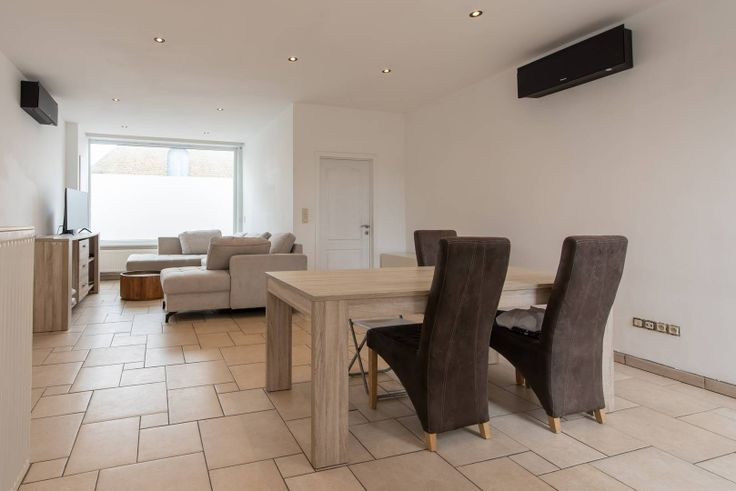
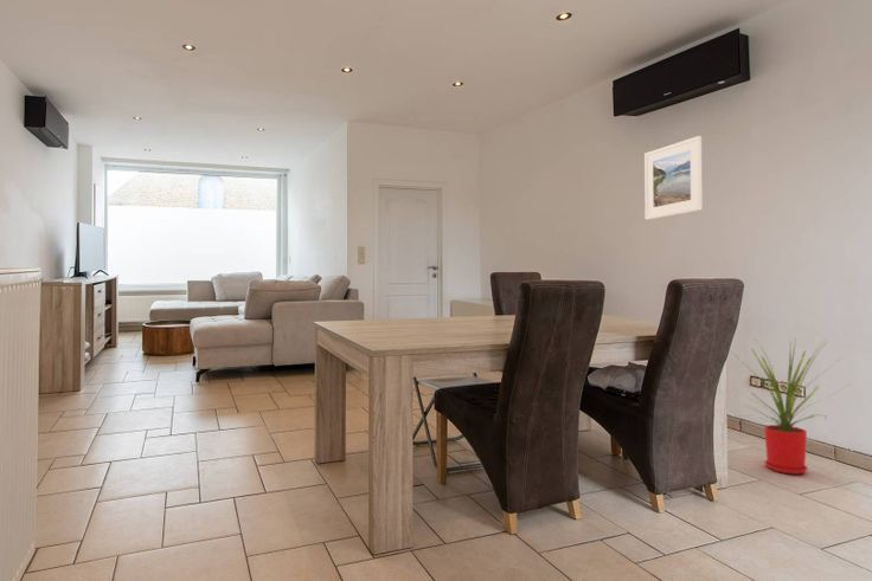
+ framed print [643,135,704,220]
+ house plant [731,336,852,476]
